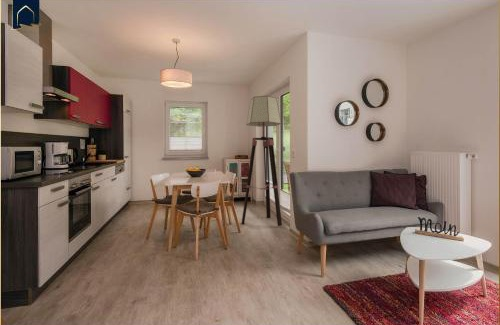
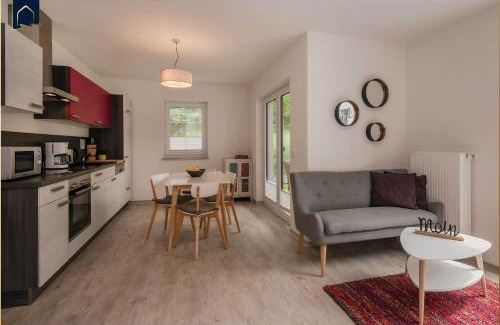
- floor lamp [241,95,283,227]
